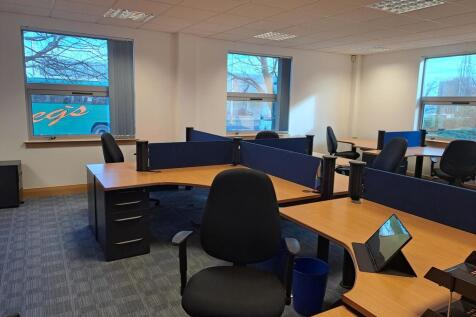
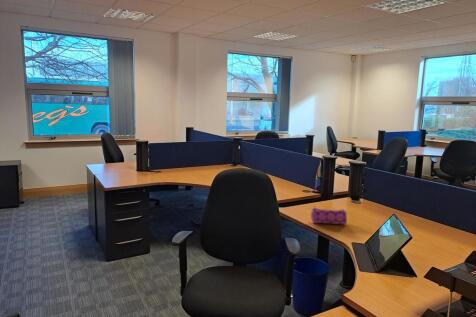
+ pencil case [310,206,348,225]
